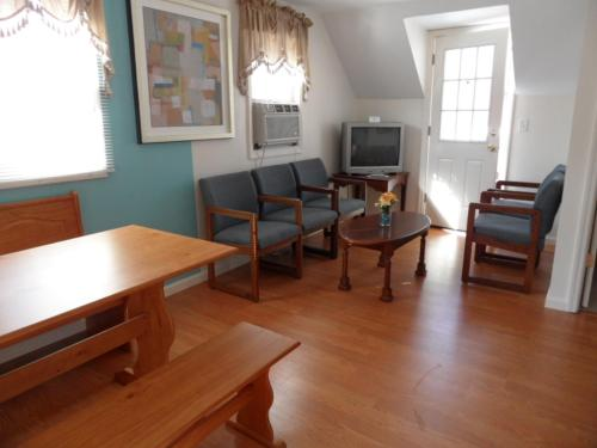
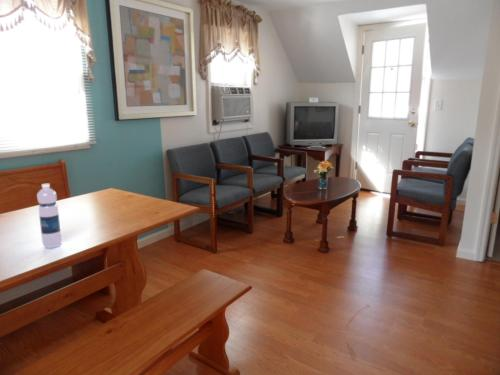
+ water bottle [36,183,62,249]
